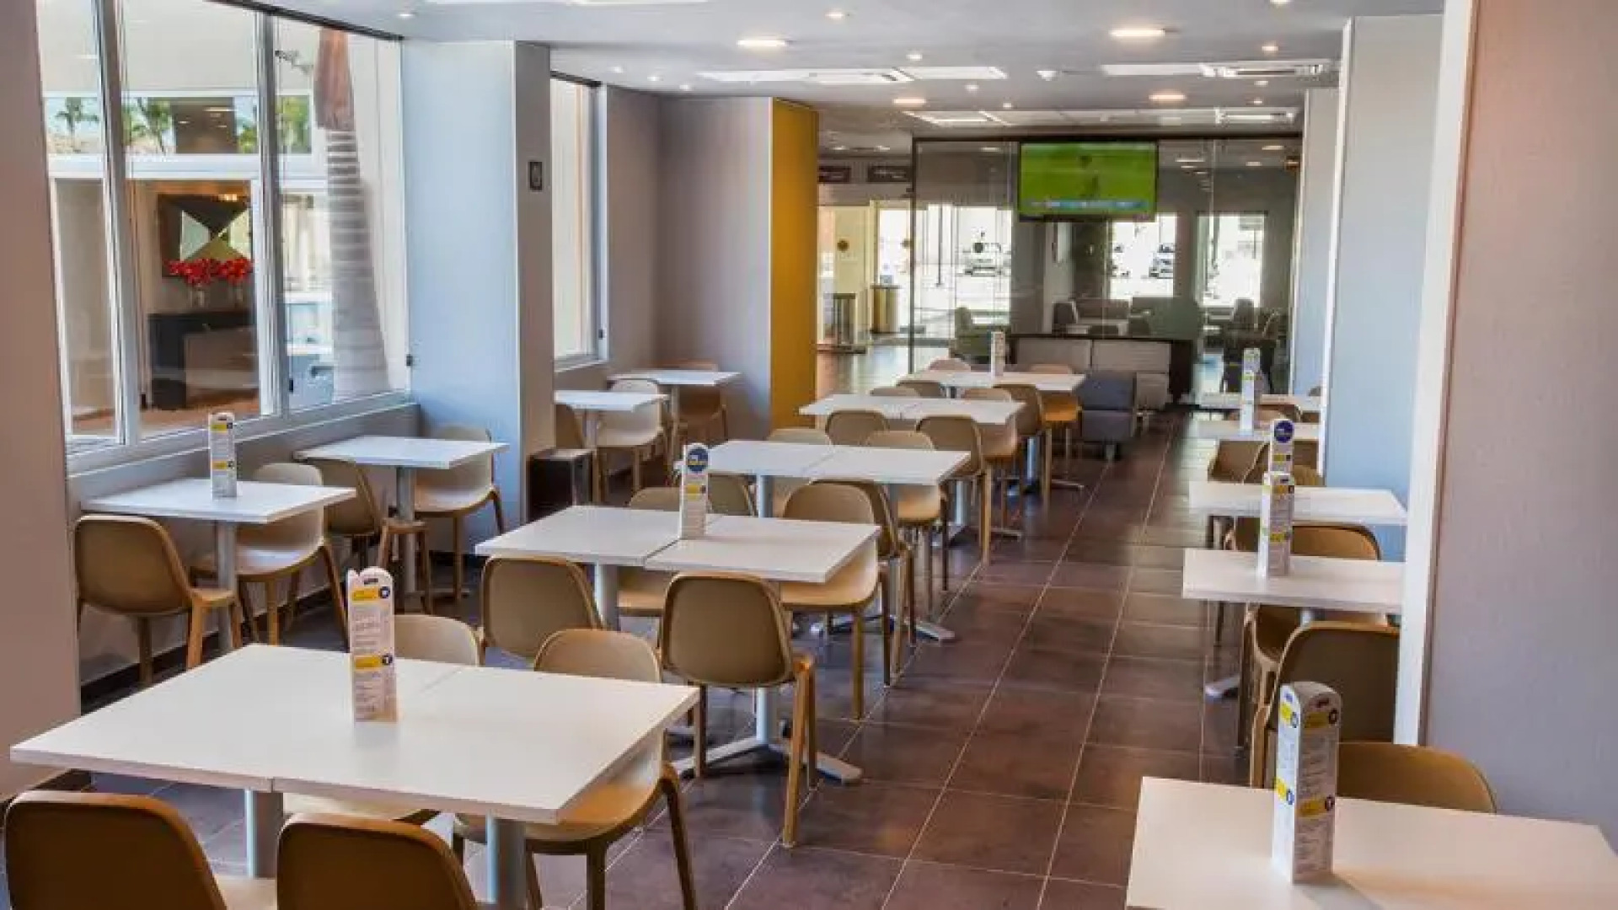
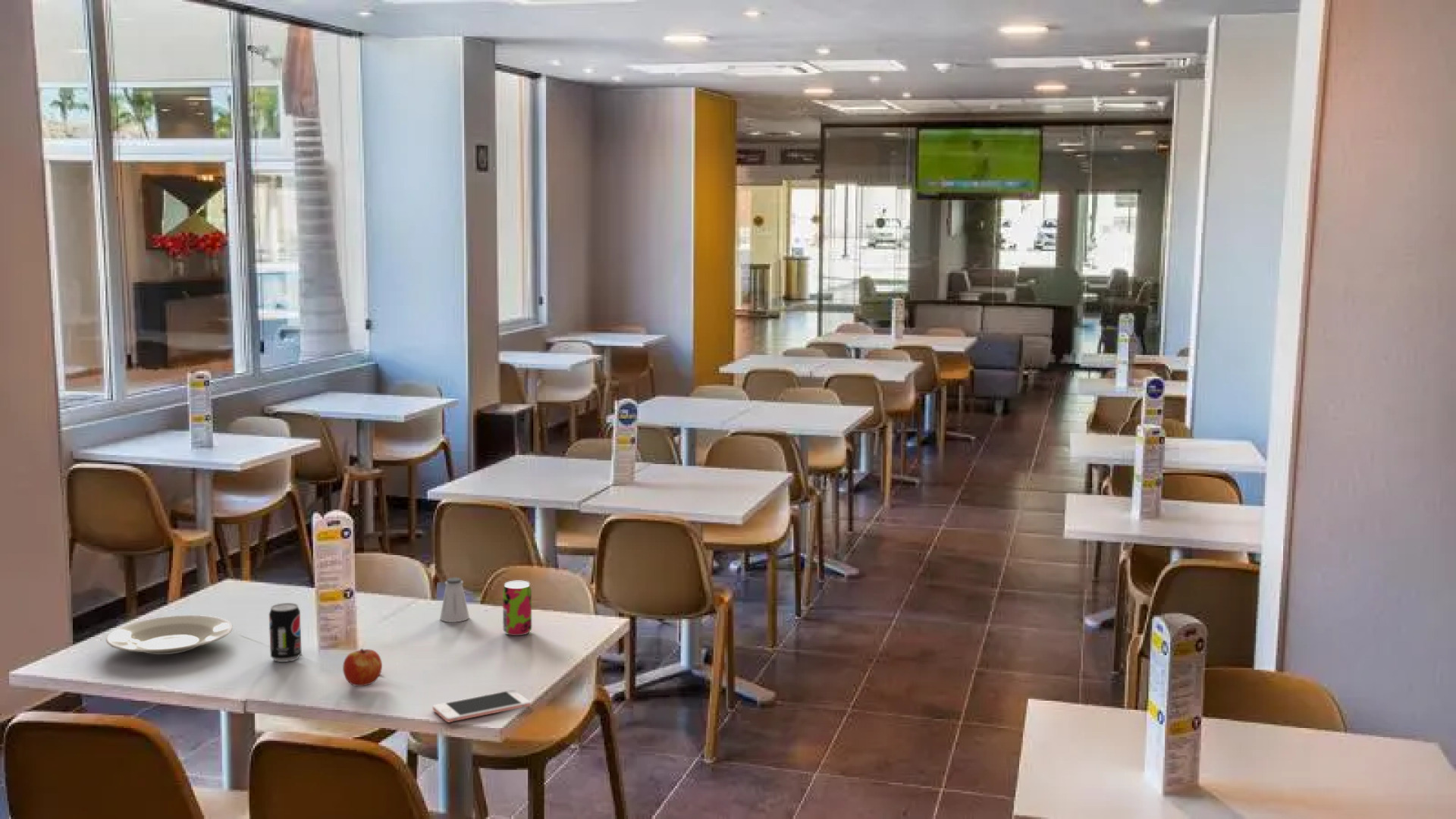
+ saltshaker [439,577,470,623]
+ apple [342,648,383,687]
+ plate [105,614,234,655]
+ cell phone [432,689,532,723]
+ beverage can [502,580,532,636]
+ beverage can [268,602,303,663]
